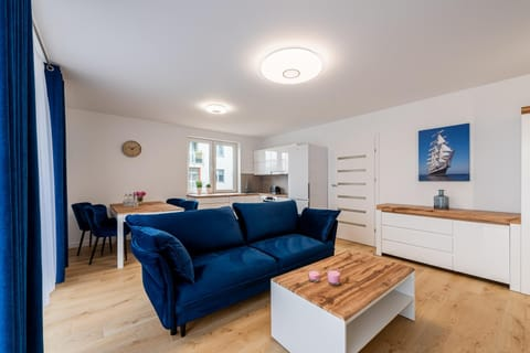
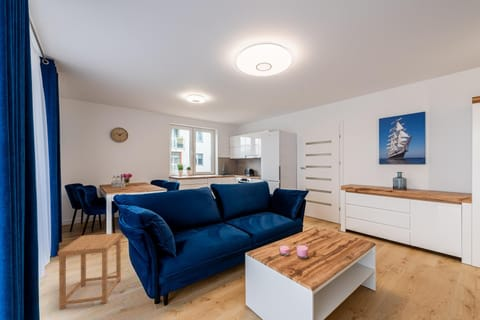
+ side table [57,232,123,310]
